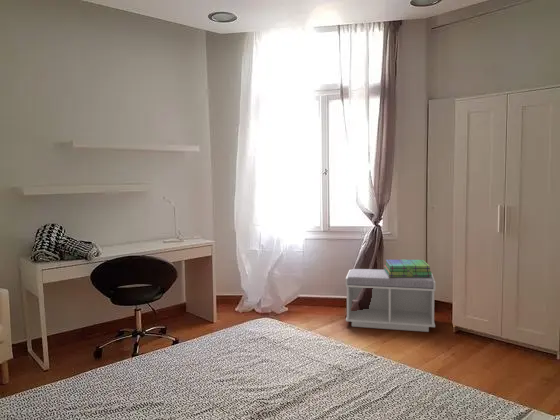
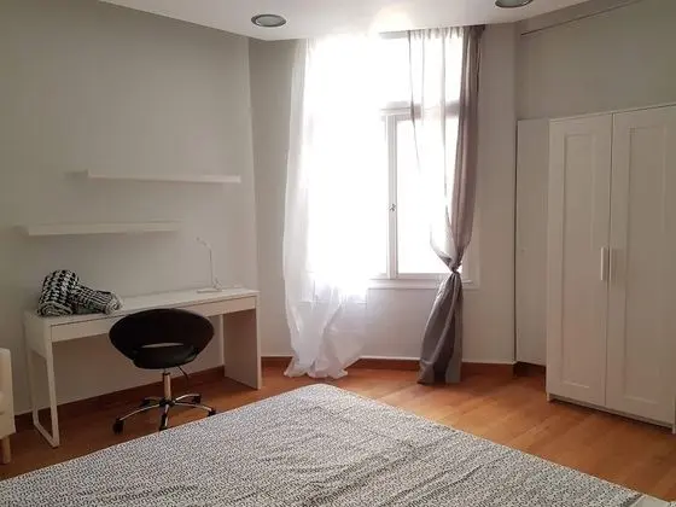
- bench [345,268,437,333]
- stack of books [383,259,433,277]
